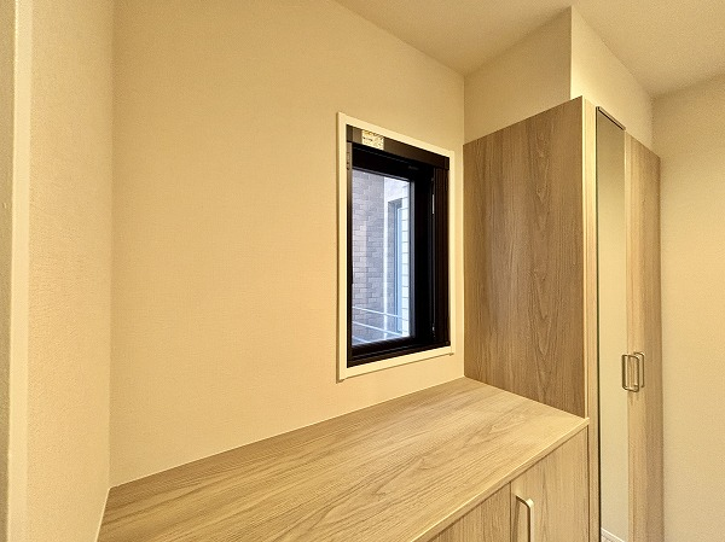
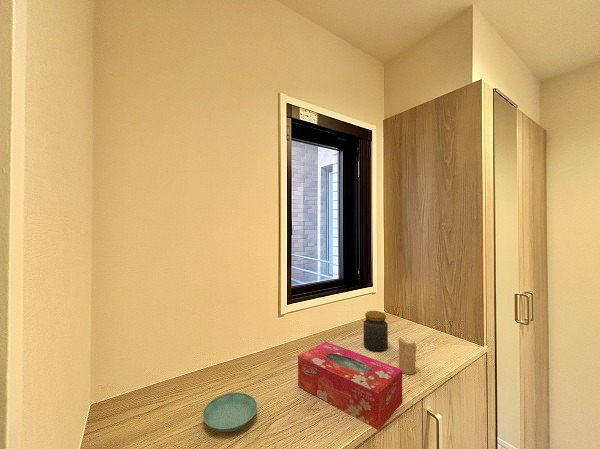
+ jar [363,310,389,353]
+ candle [397,336,417,375]
+ tissue box [297,340,403,431]
+ saucer [202,391,258,433]
